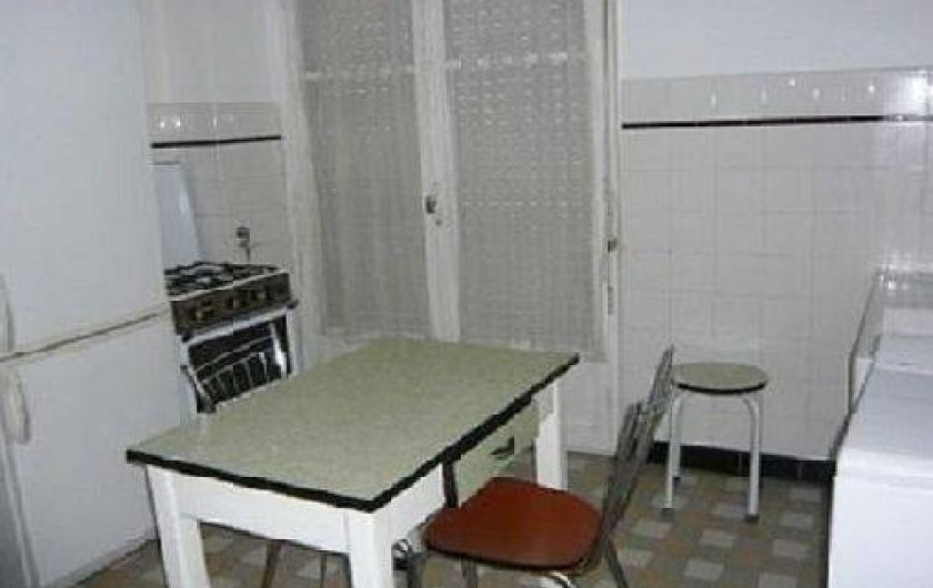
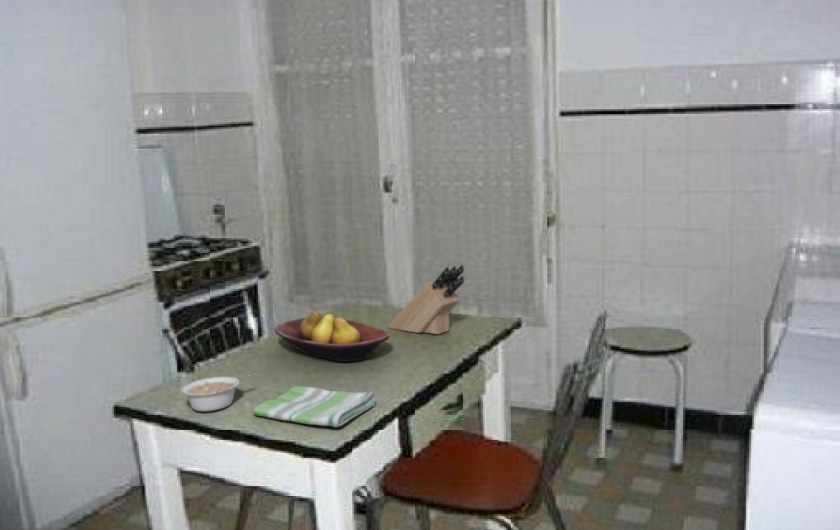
+ knife block [388,264,466,335]
+ dish towel [251,385,377,428]
+ legume [181,373,252,412]
+ fruit bowl [273,310,391,362]
